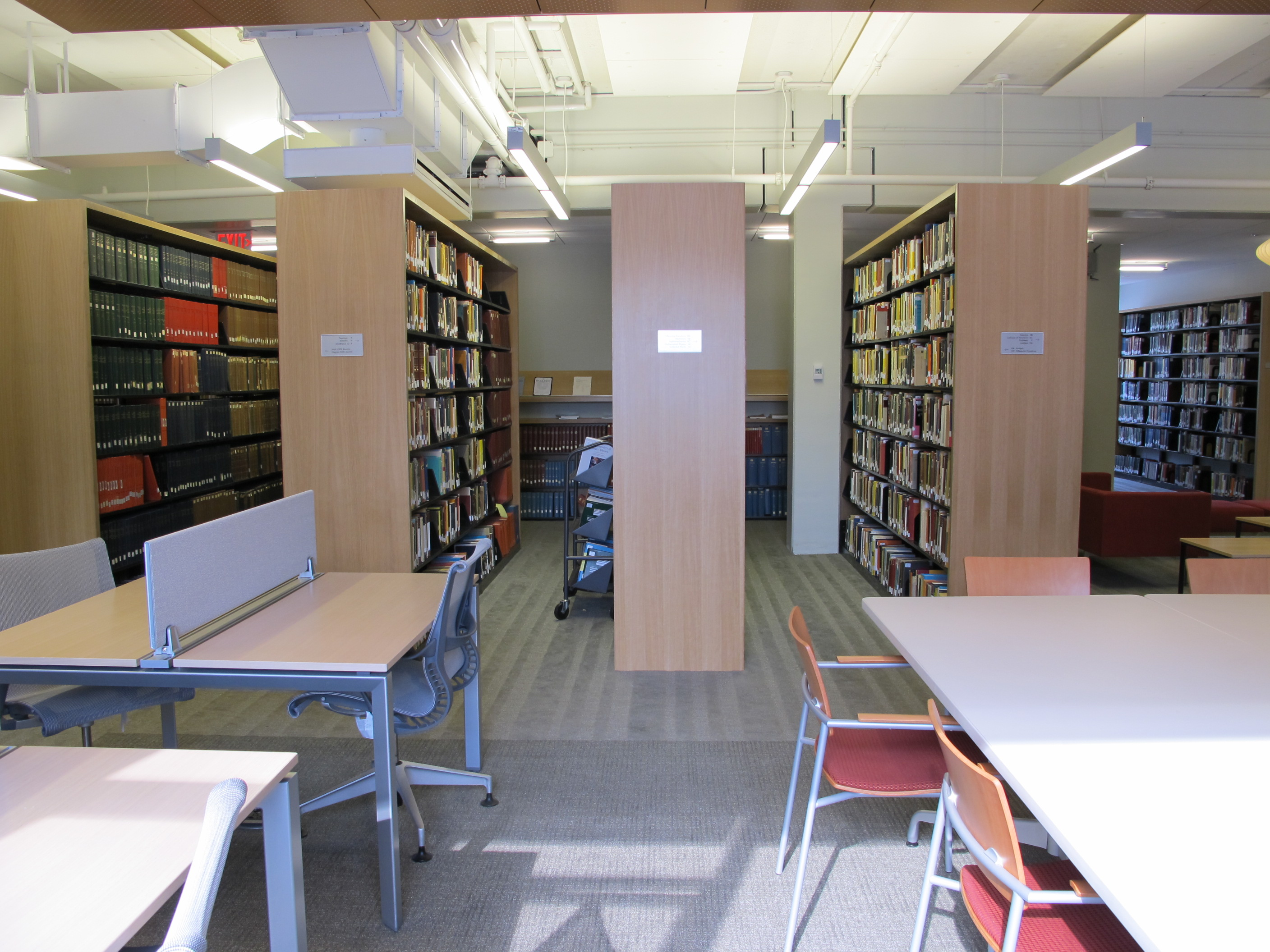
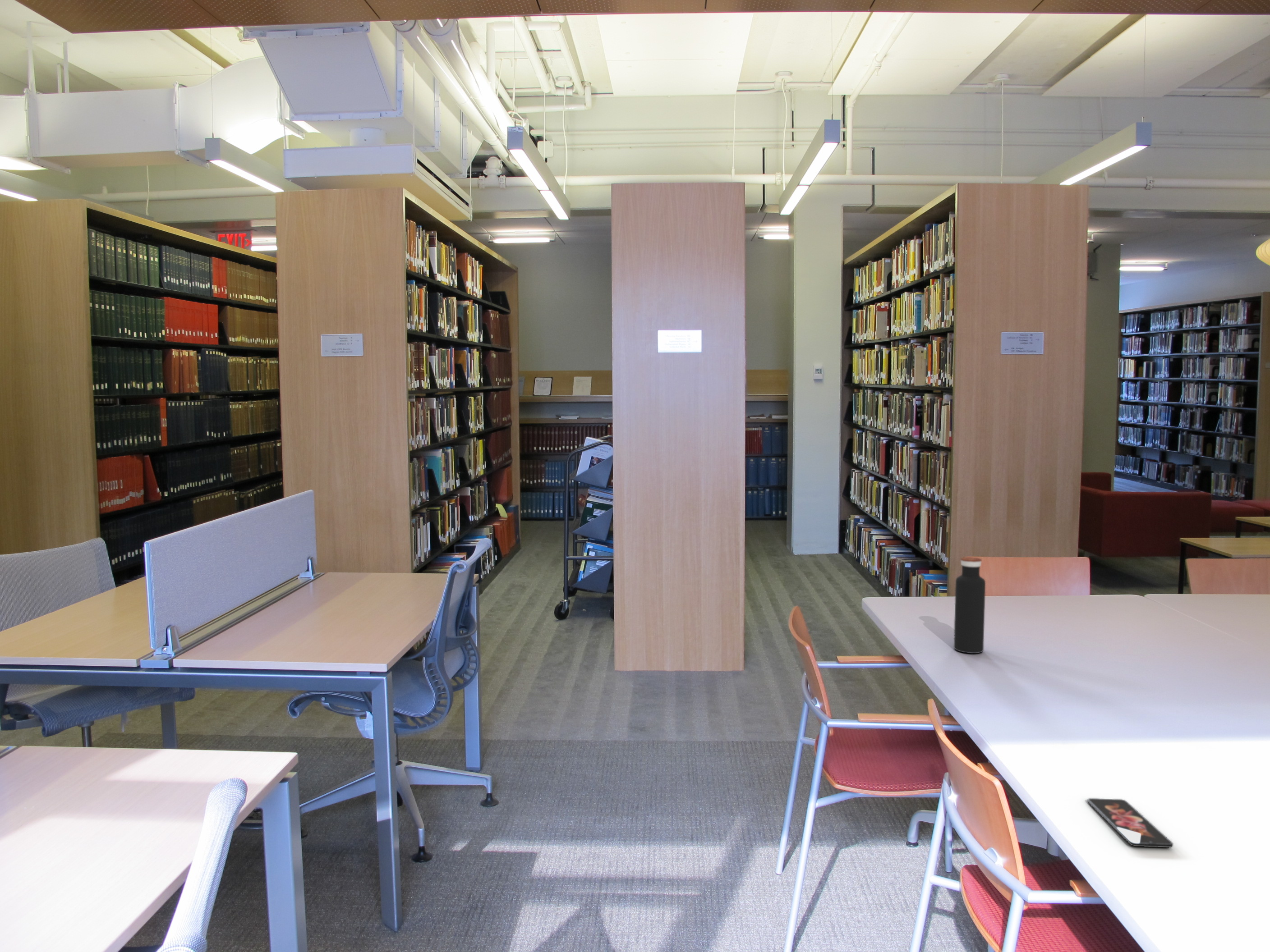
+ water bottle [953,557,986,654]
+ smartphone [1087,798,1173,848]
